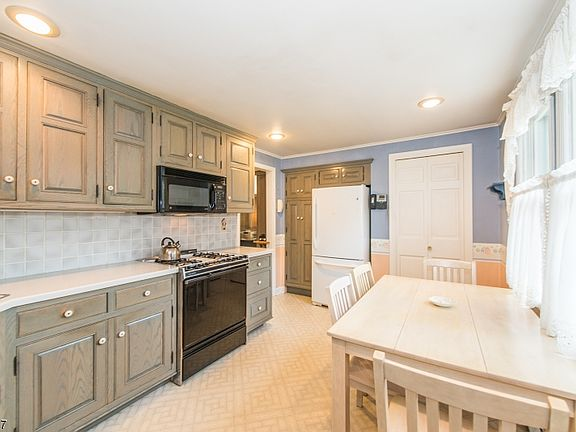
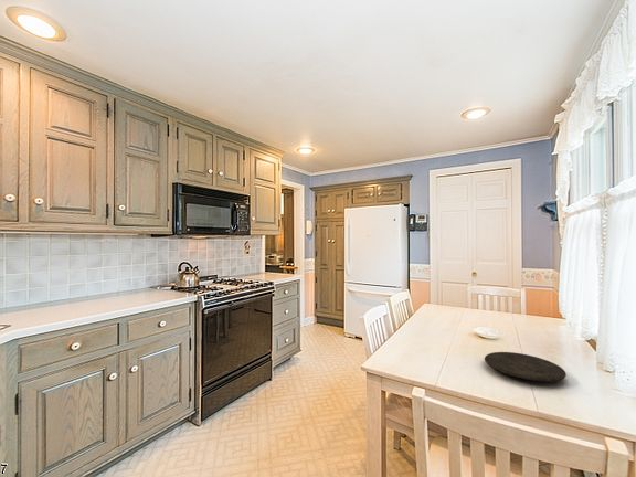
+ plate [484,351,568,383]
